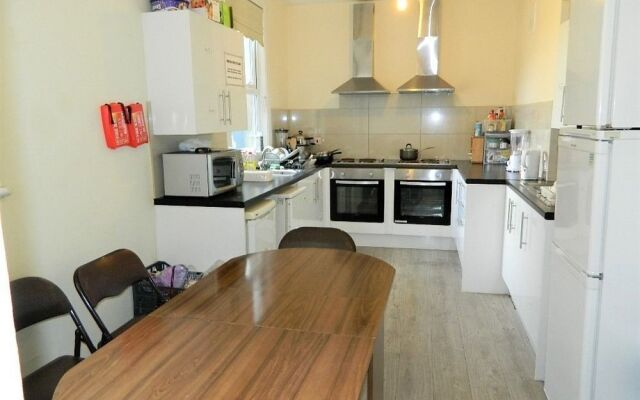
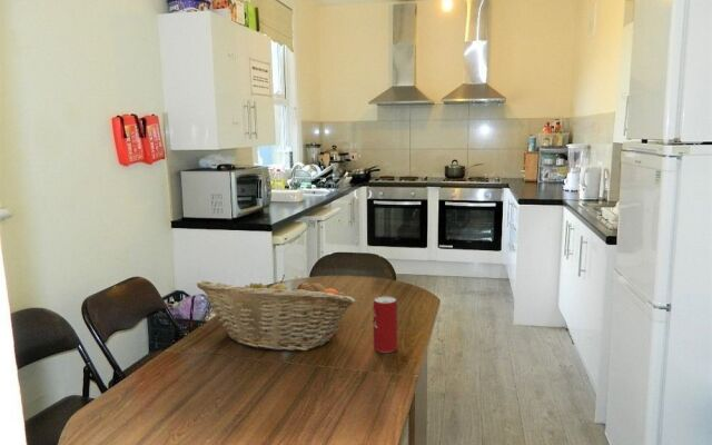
+ beverage can [373,295,398,354]
+ fruit basket [196,274,356,353]
